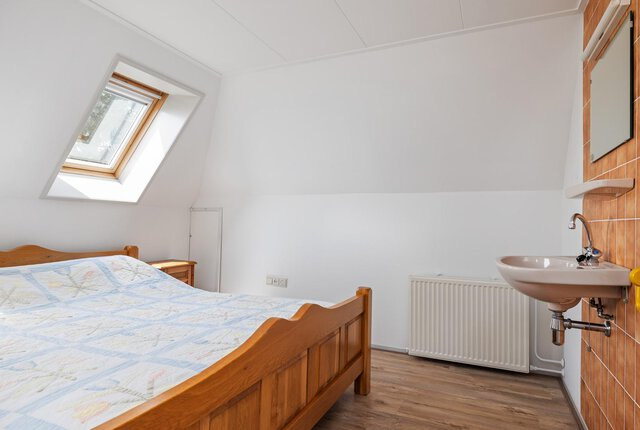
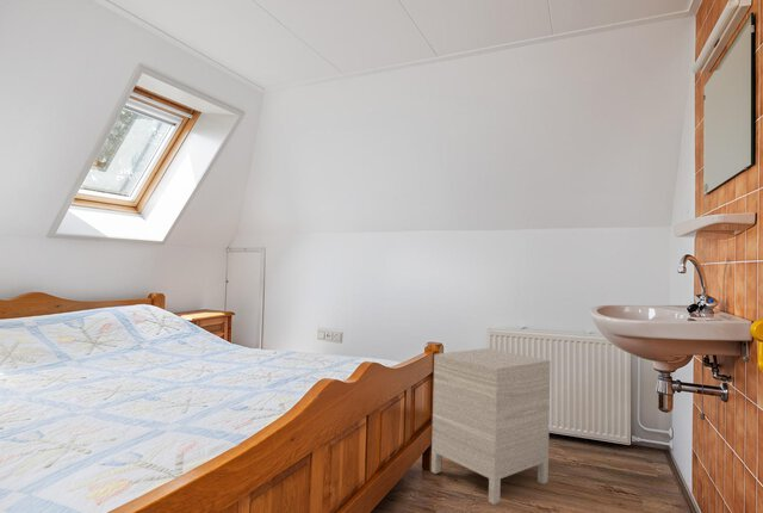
+ nightstand [430,347,552,506]
